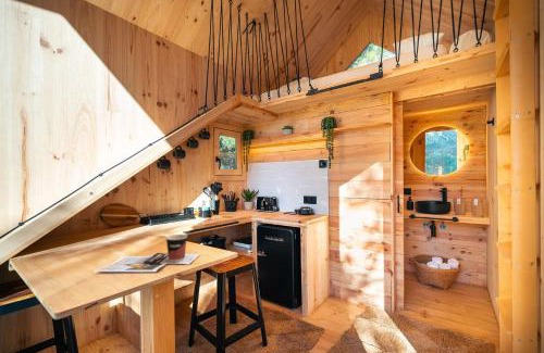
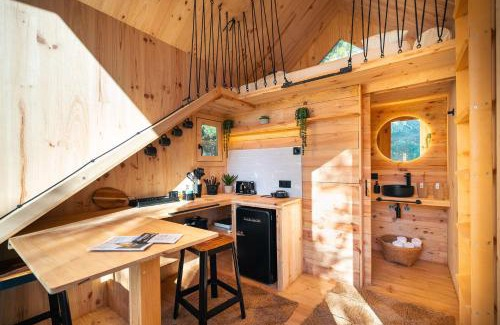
- cup [164,234,188,263]
